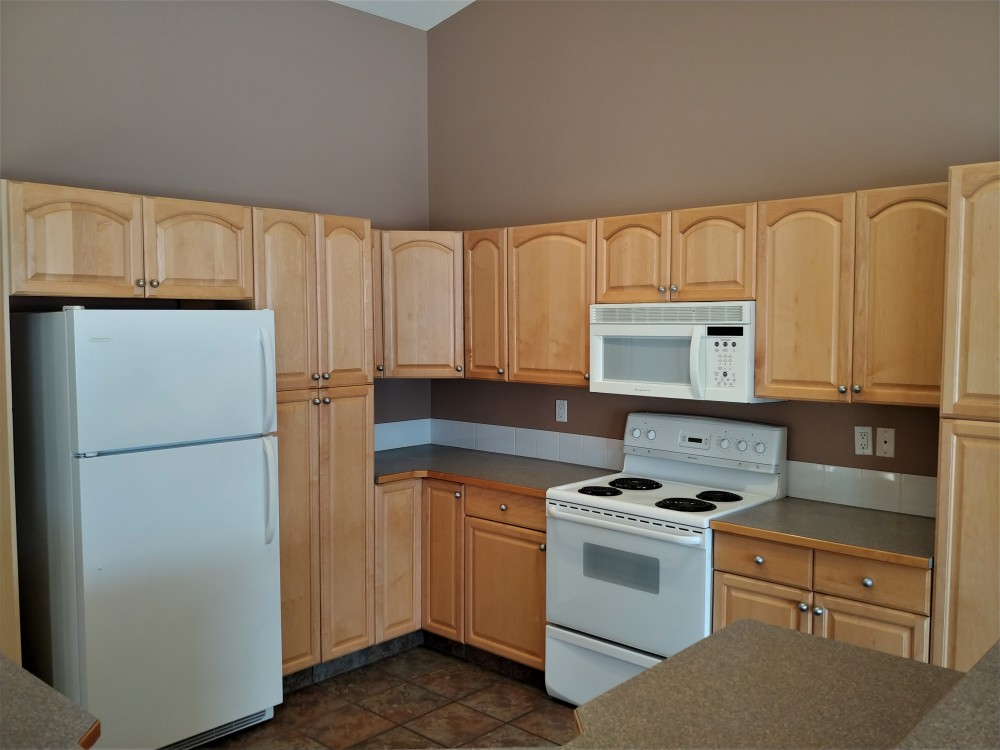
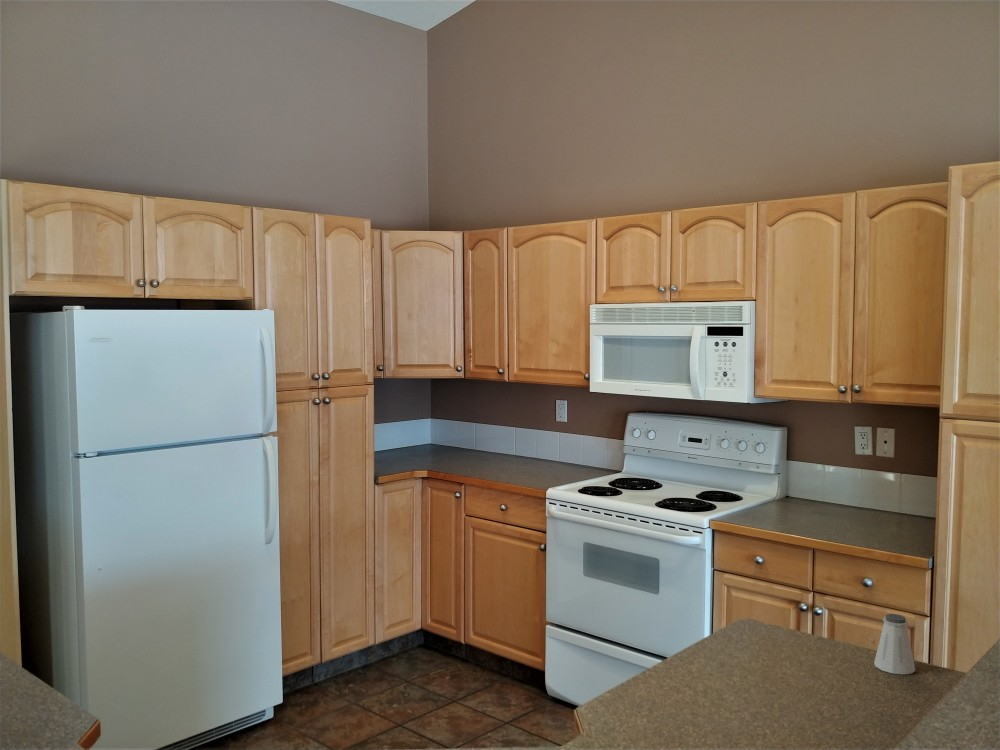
+ saltshaker [873,613,916,676]
